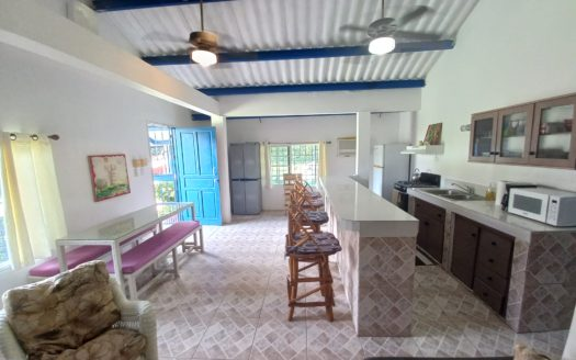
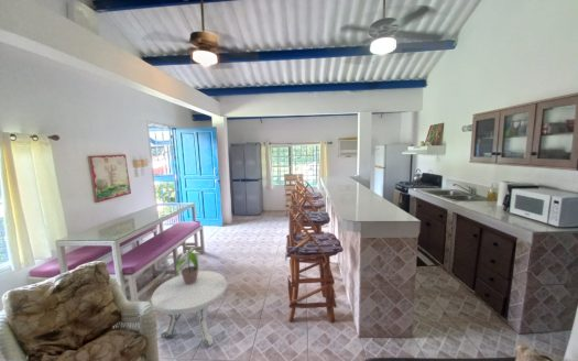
+ side table [151,270,228,348]
+ potted plant [175,245,204,285]
